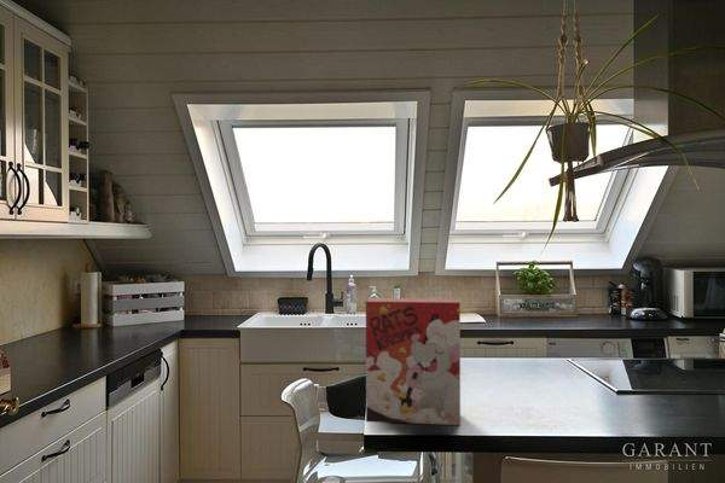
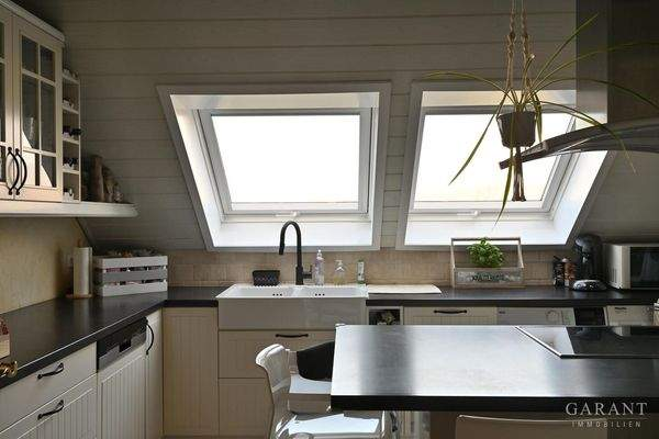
- cereal box [365,297,462,426]
